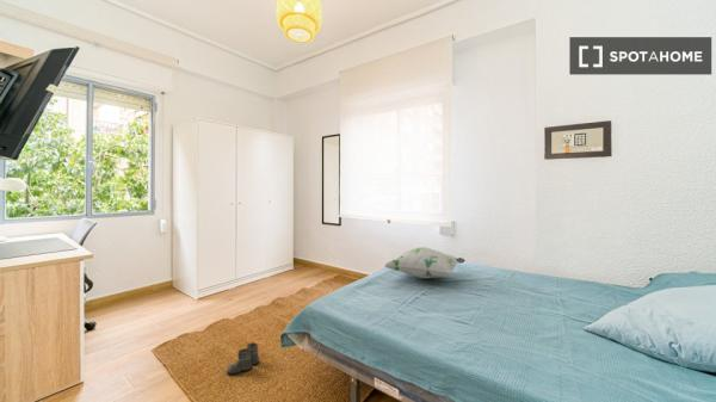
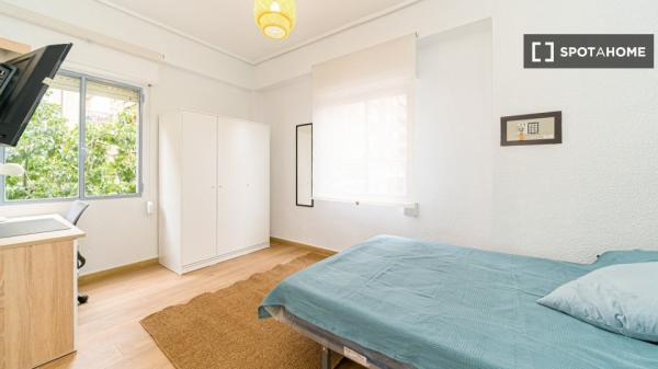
- boots [226,341,260,377]
- decorative pillow [383,246,467,280]
